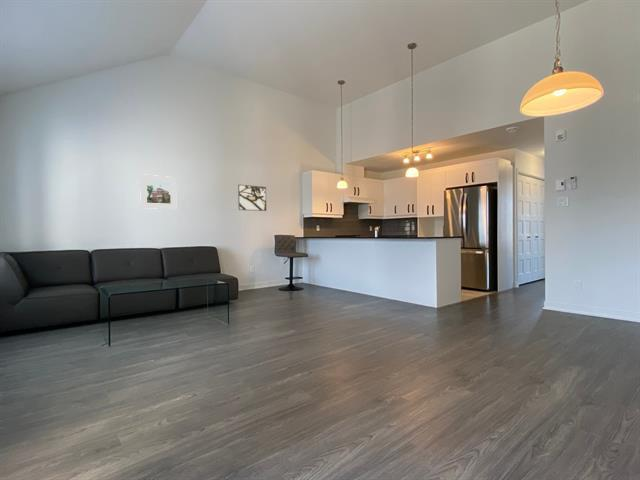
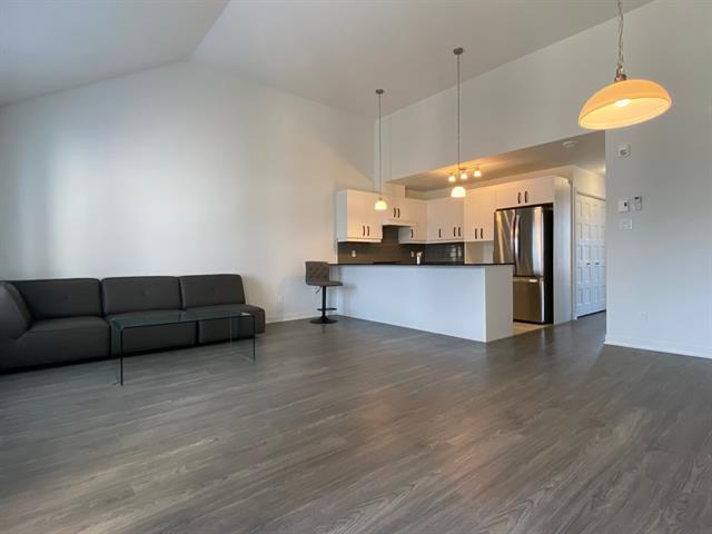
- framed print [139,173,177,210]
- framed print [237,184,267,212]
